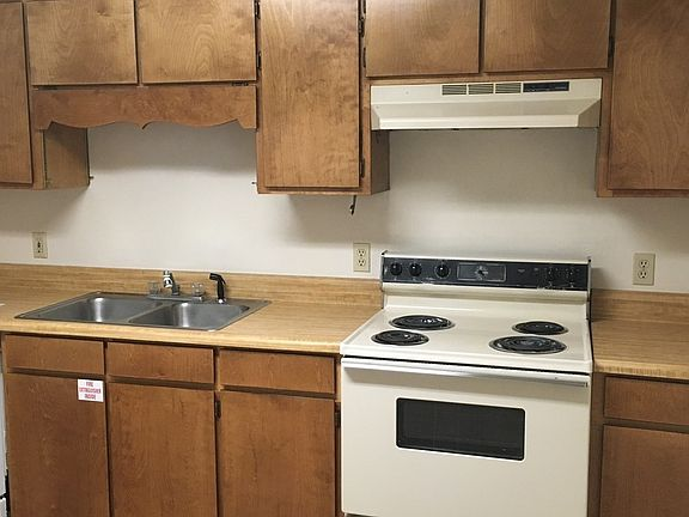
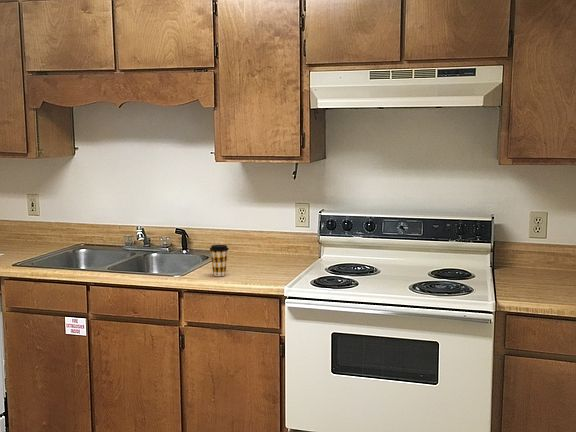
+ coffee cup [209,244,230,277]
